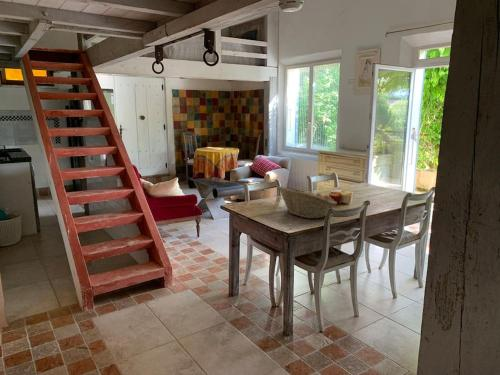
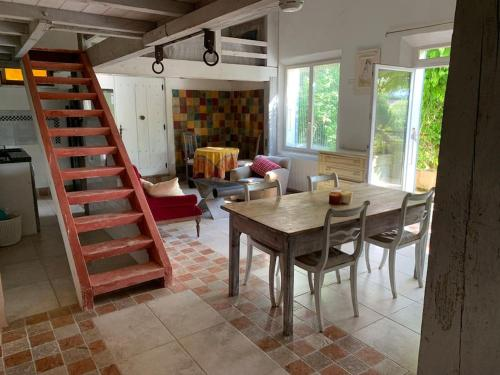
- fruit basket [276,185,338,219]
